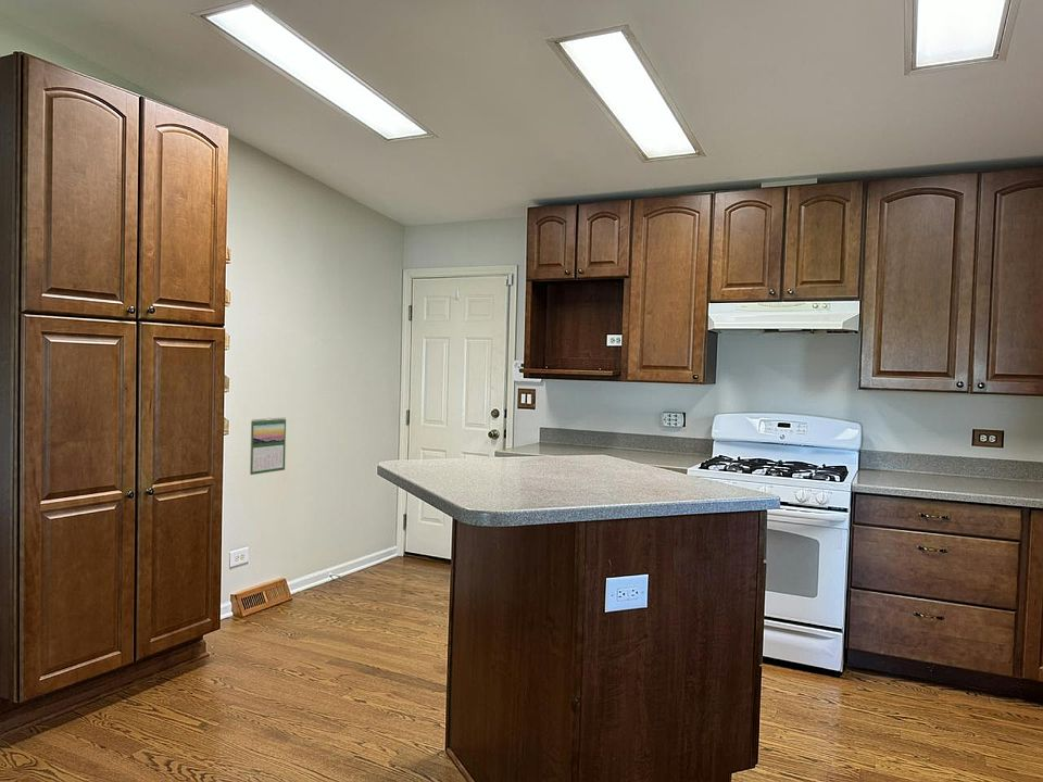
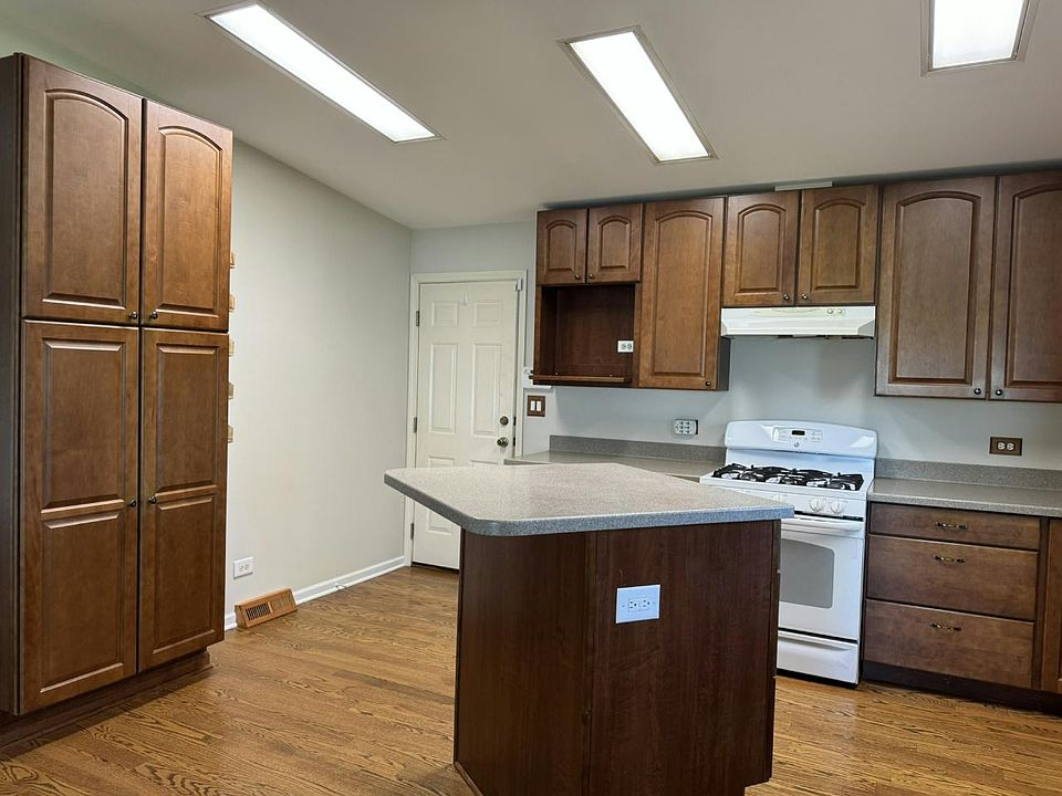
- calendar [249,416,287,476]
